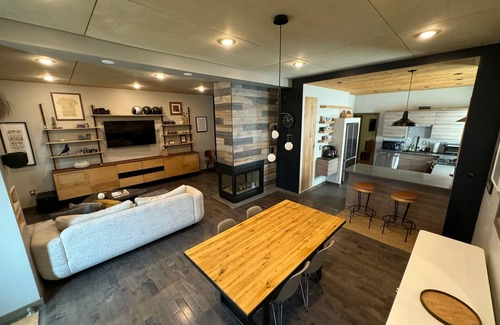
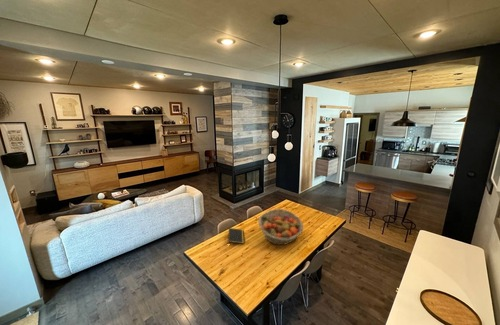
+ notepad [227,227,246,245]
+ fruit basket [257,208,304,246]
